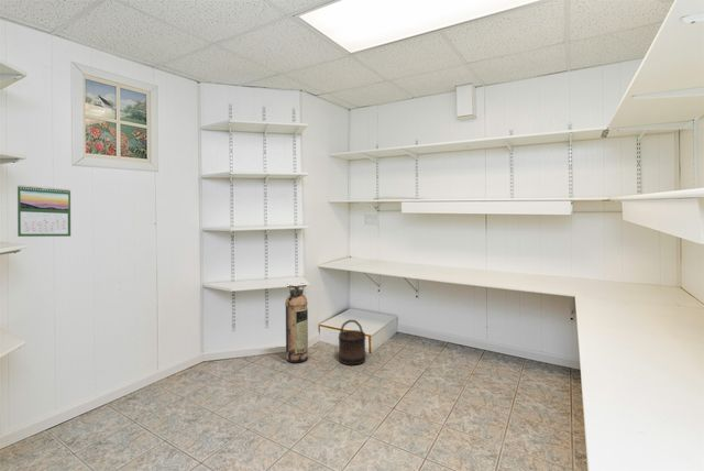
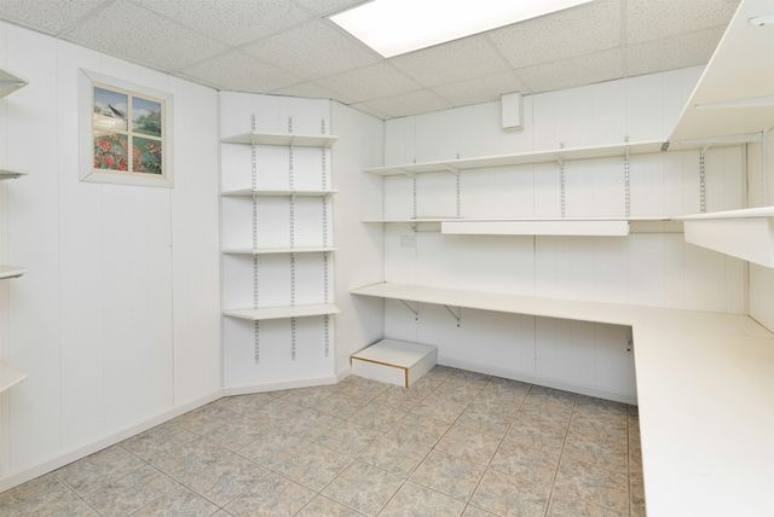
- bucket [338,319,367,365]
- fire extinguisher [284,284,309,364]
- calendar [16,184,72,238]
